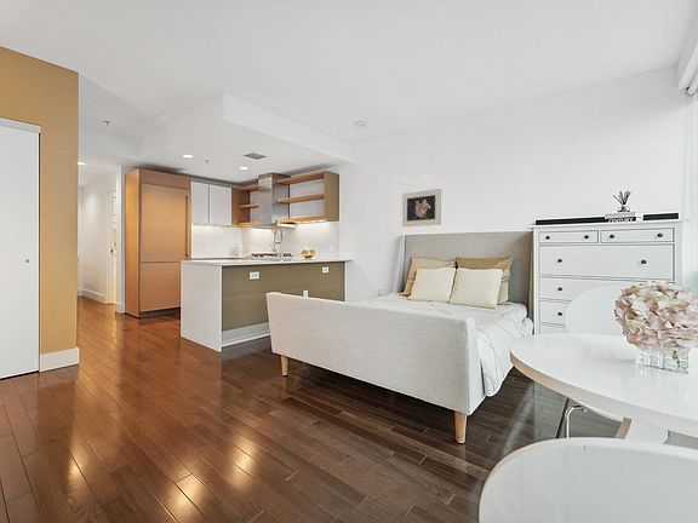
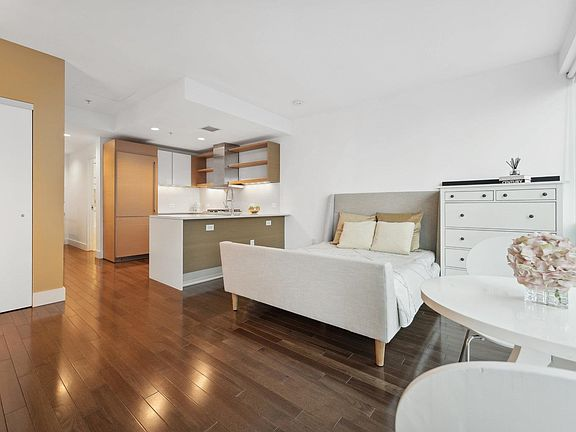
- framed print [401,188,442,228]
